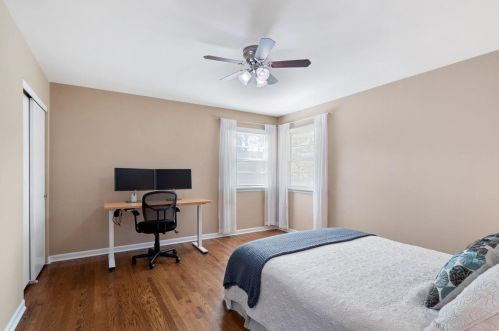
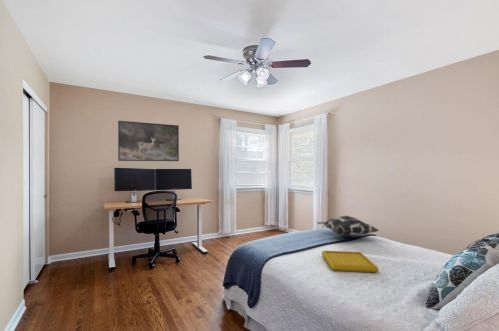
+ decorative pillow [316,215,380,238]
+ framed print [117,120,180,162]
+ serving tray [321,250,379,273]
